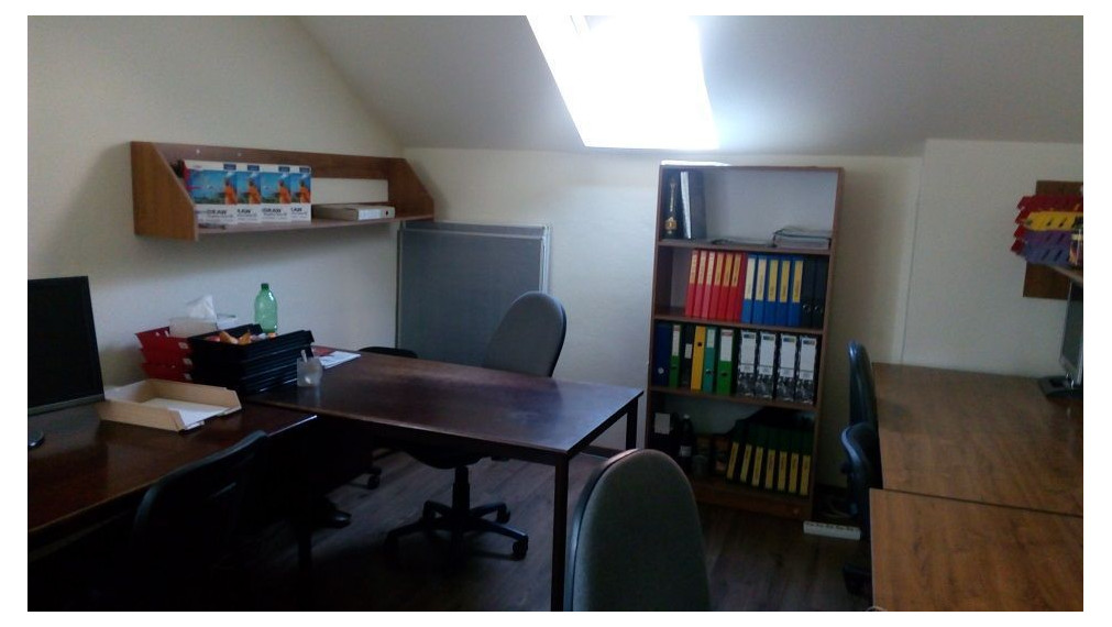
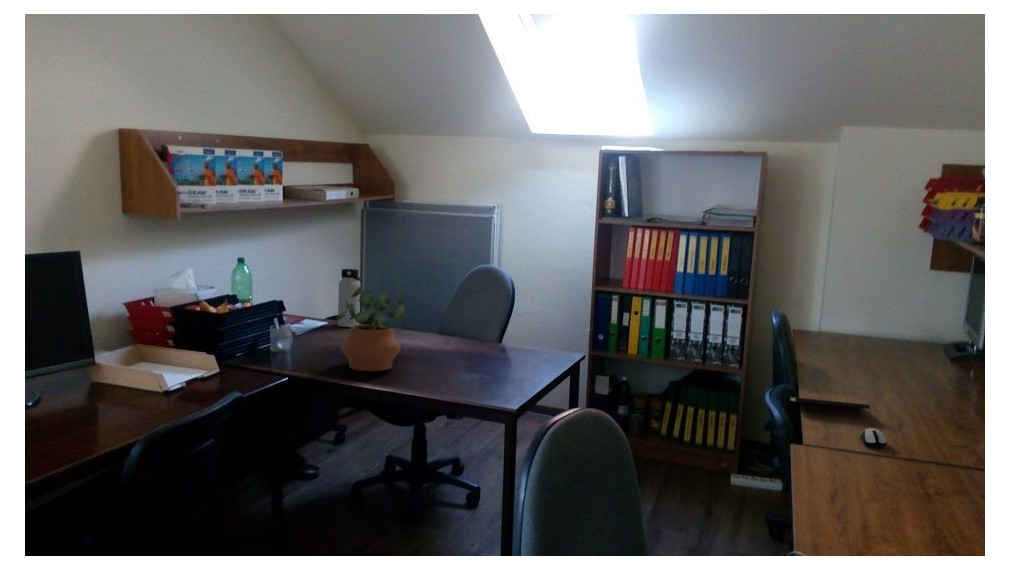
+ potted plant [336,285,406,372]
+ notepad [789,396,872,419]
+ computer mouse [859,427,888,448]
+ water bottle [337,268,361,328]
